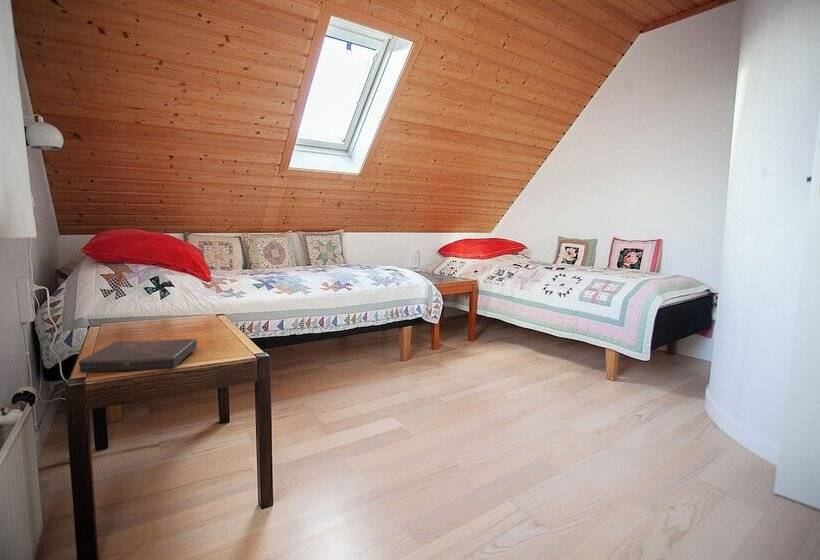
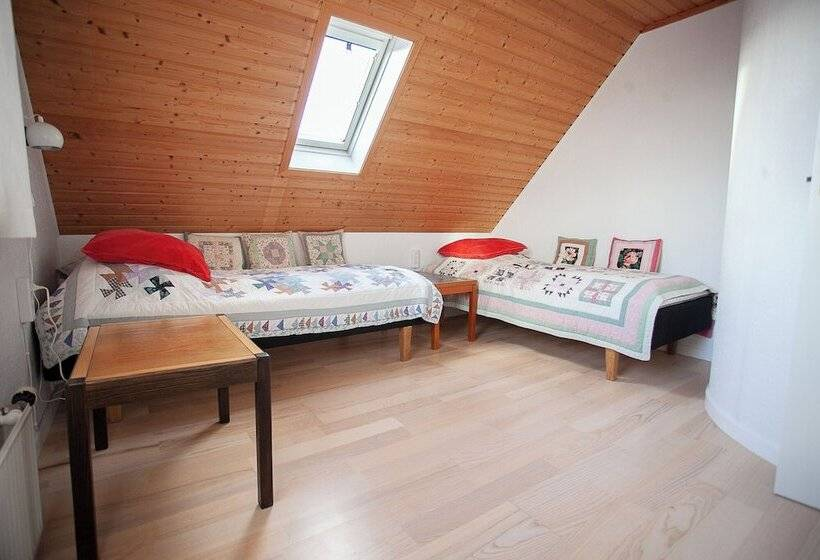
- book [78,338,198,373]
